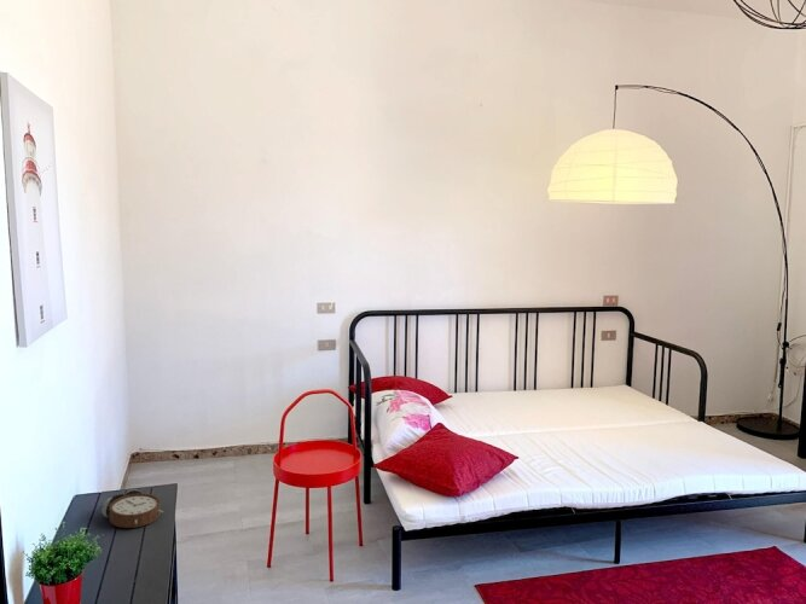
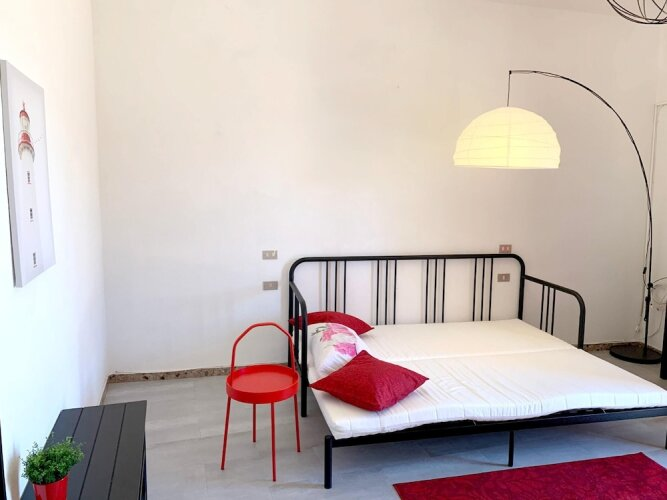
- alarm clock [100,488,164,529]
